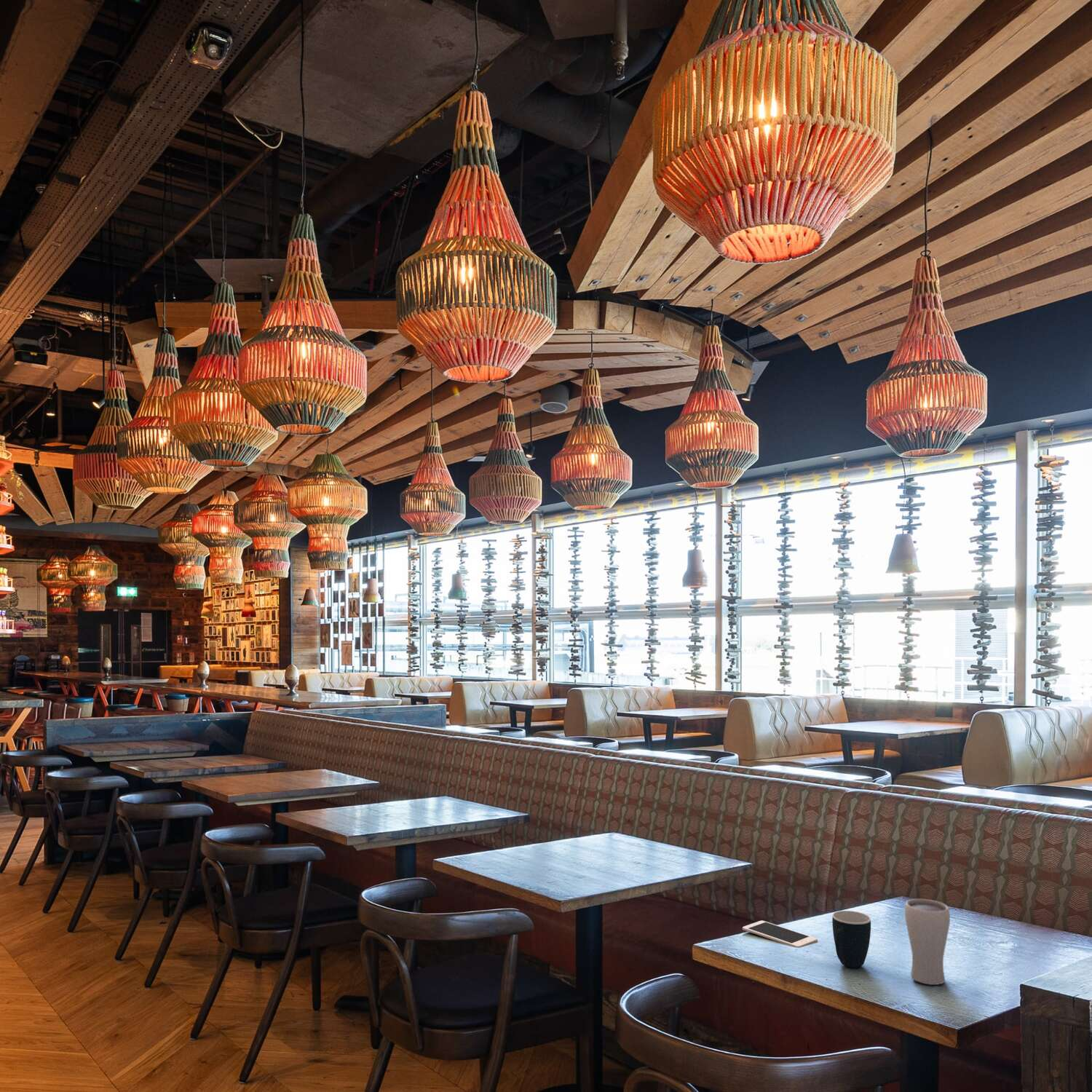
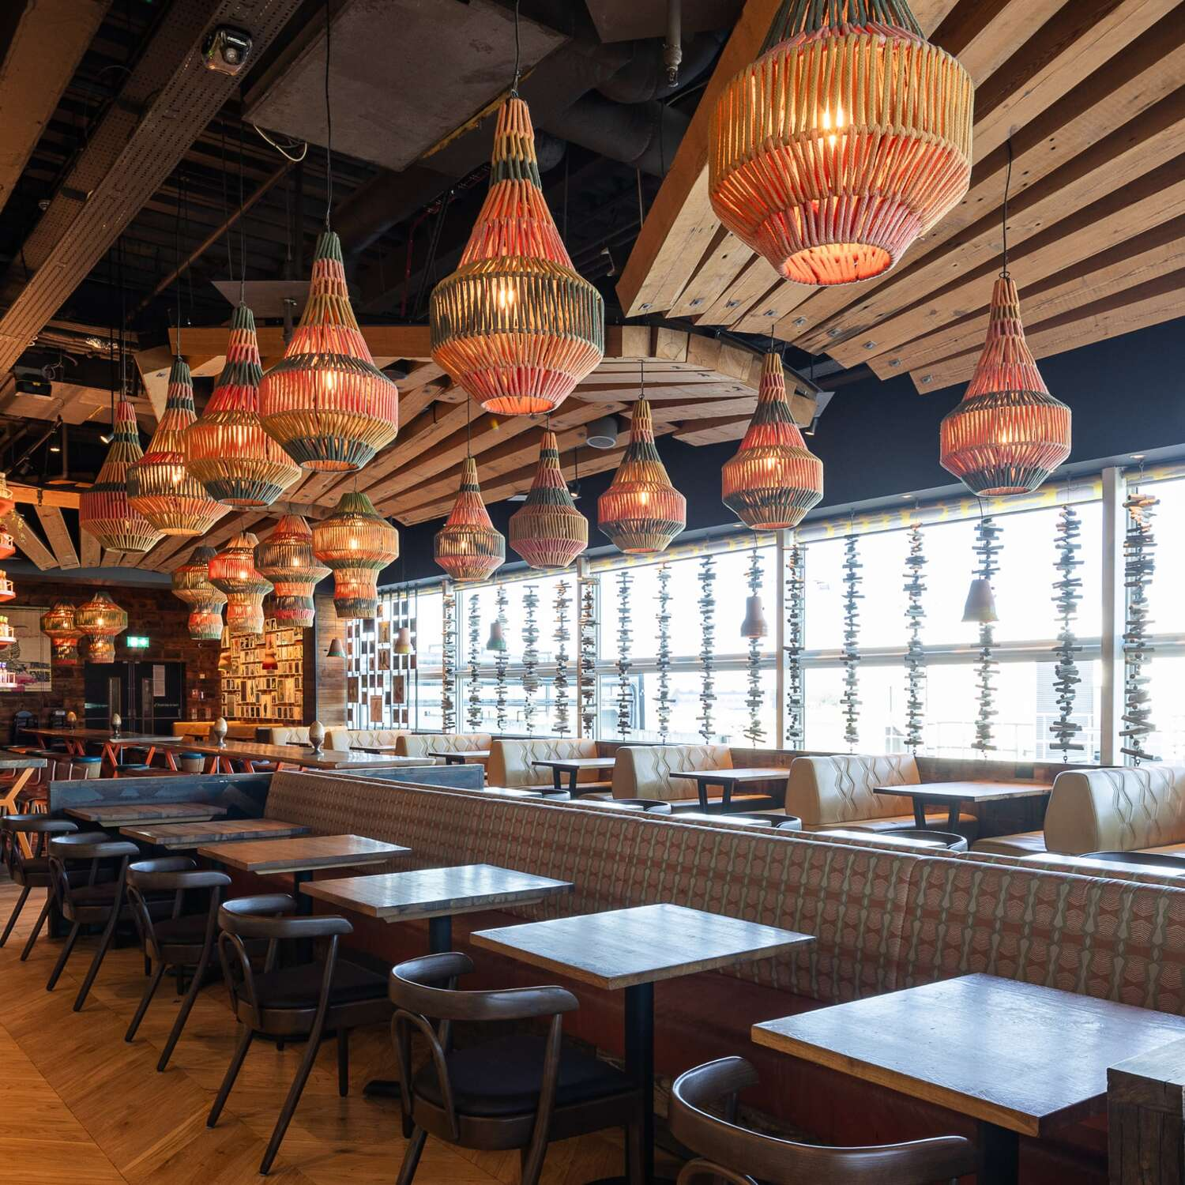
- drinking glass [904,898,951,986]
- mug [831,910,871,968]
- cell phone [742,920,818,948]
